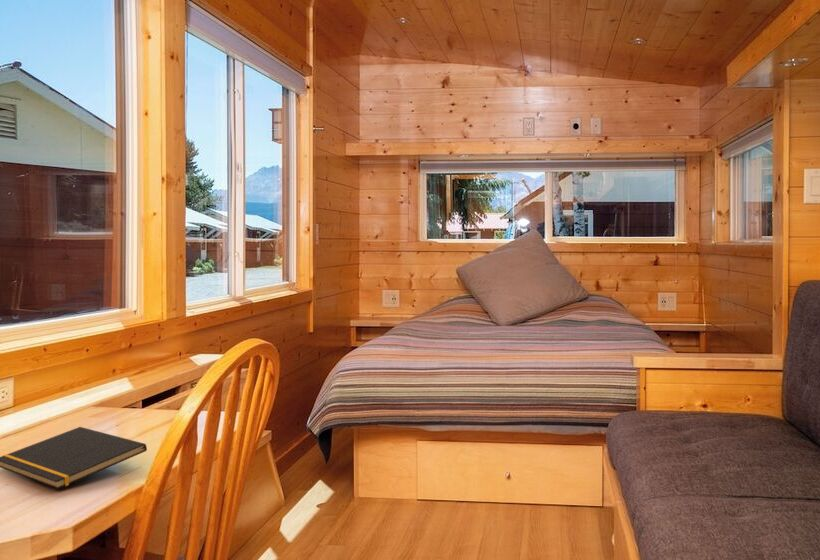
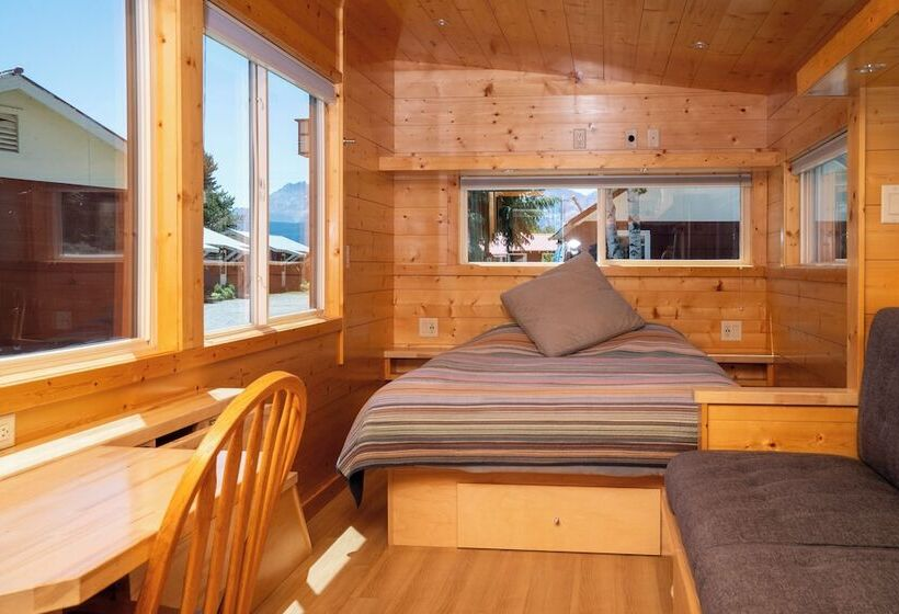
- notepad [0,426,148,490]
